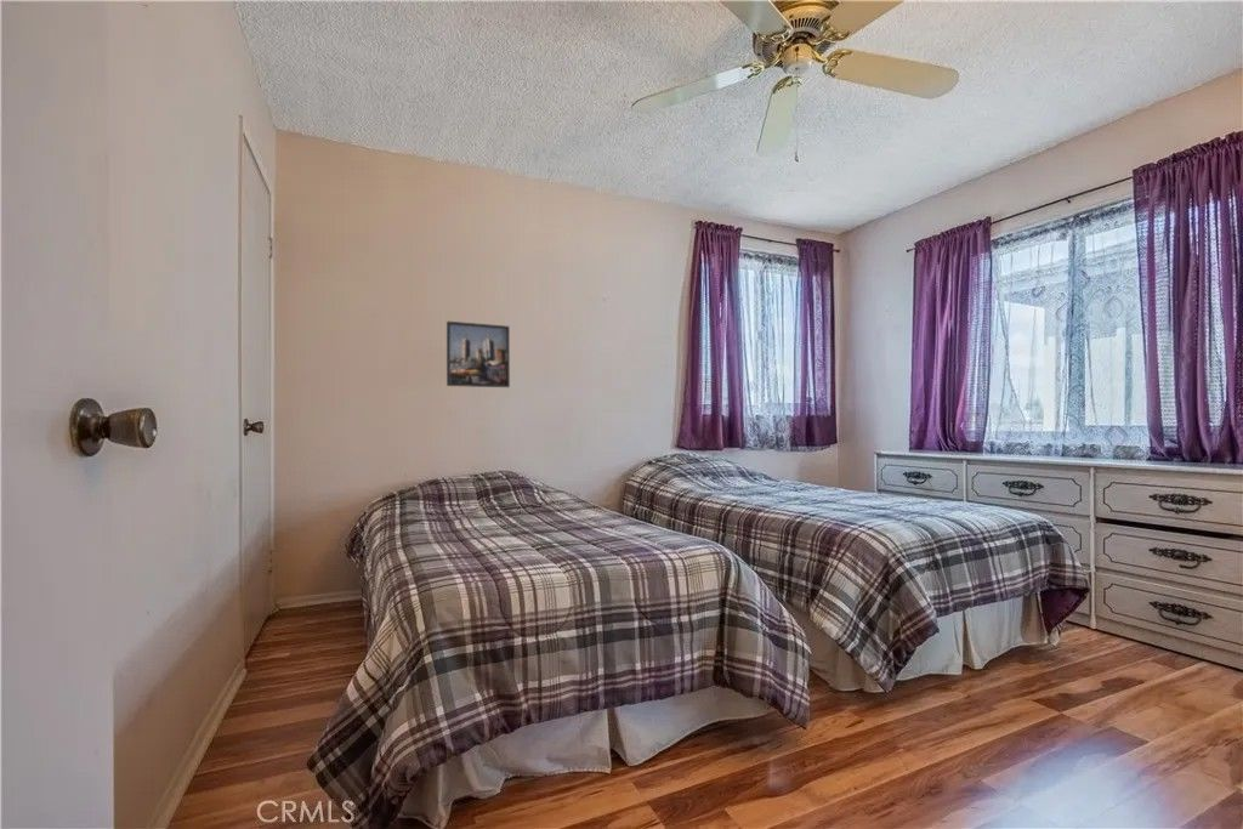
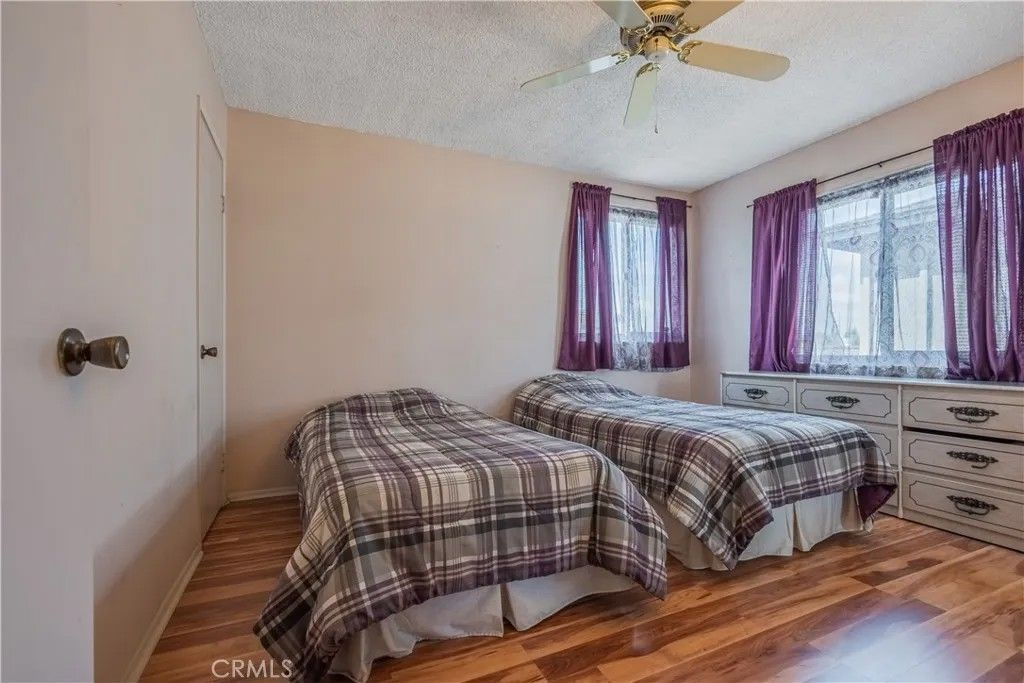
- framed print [445,320,511,388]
